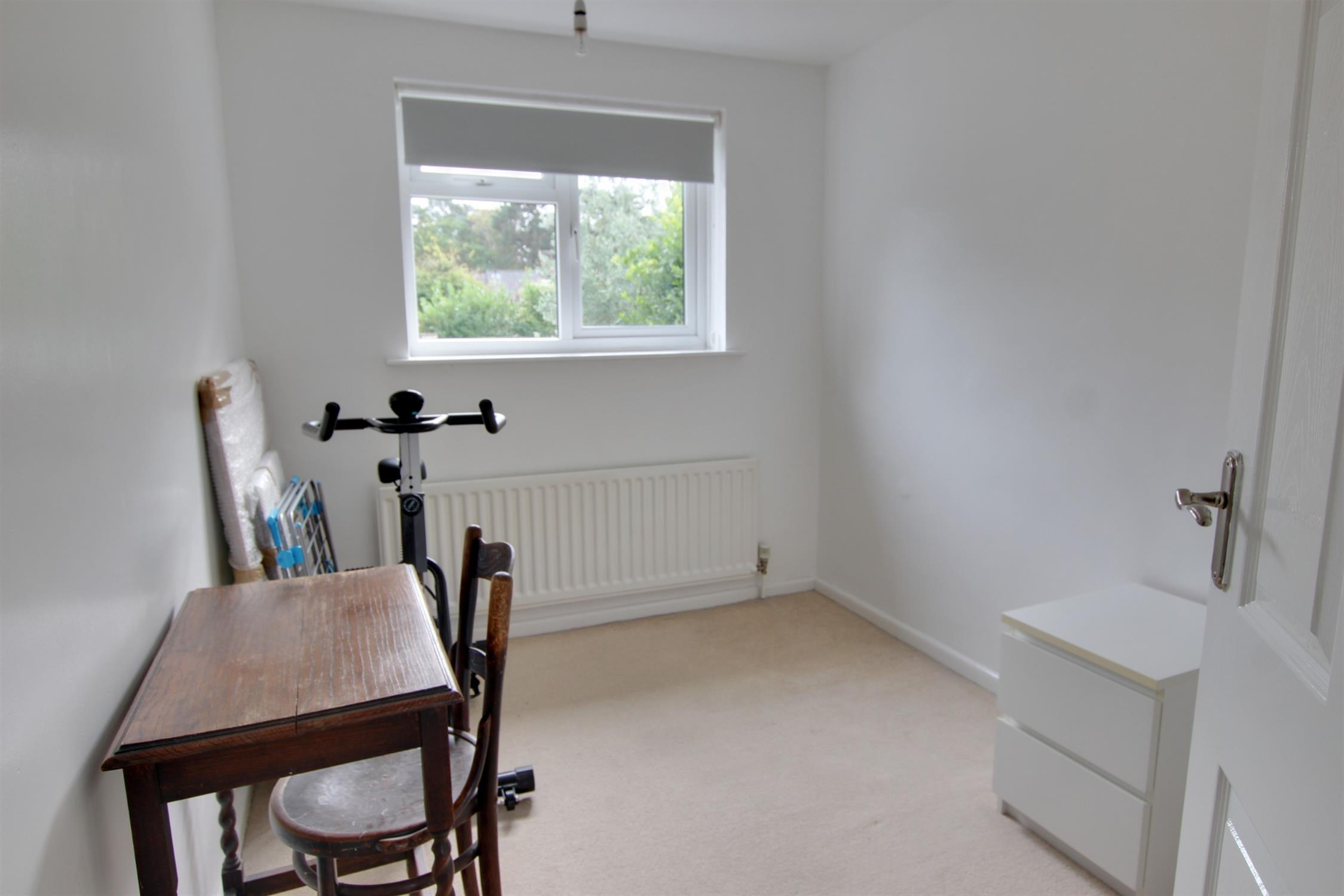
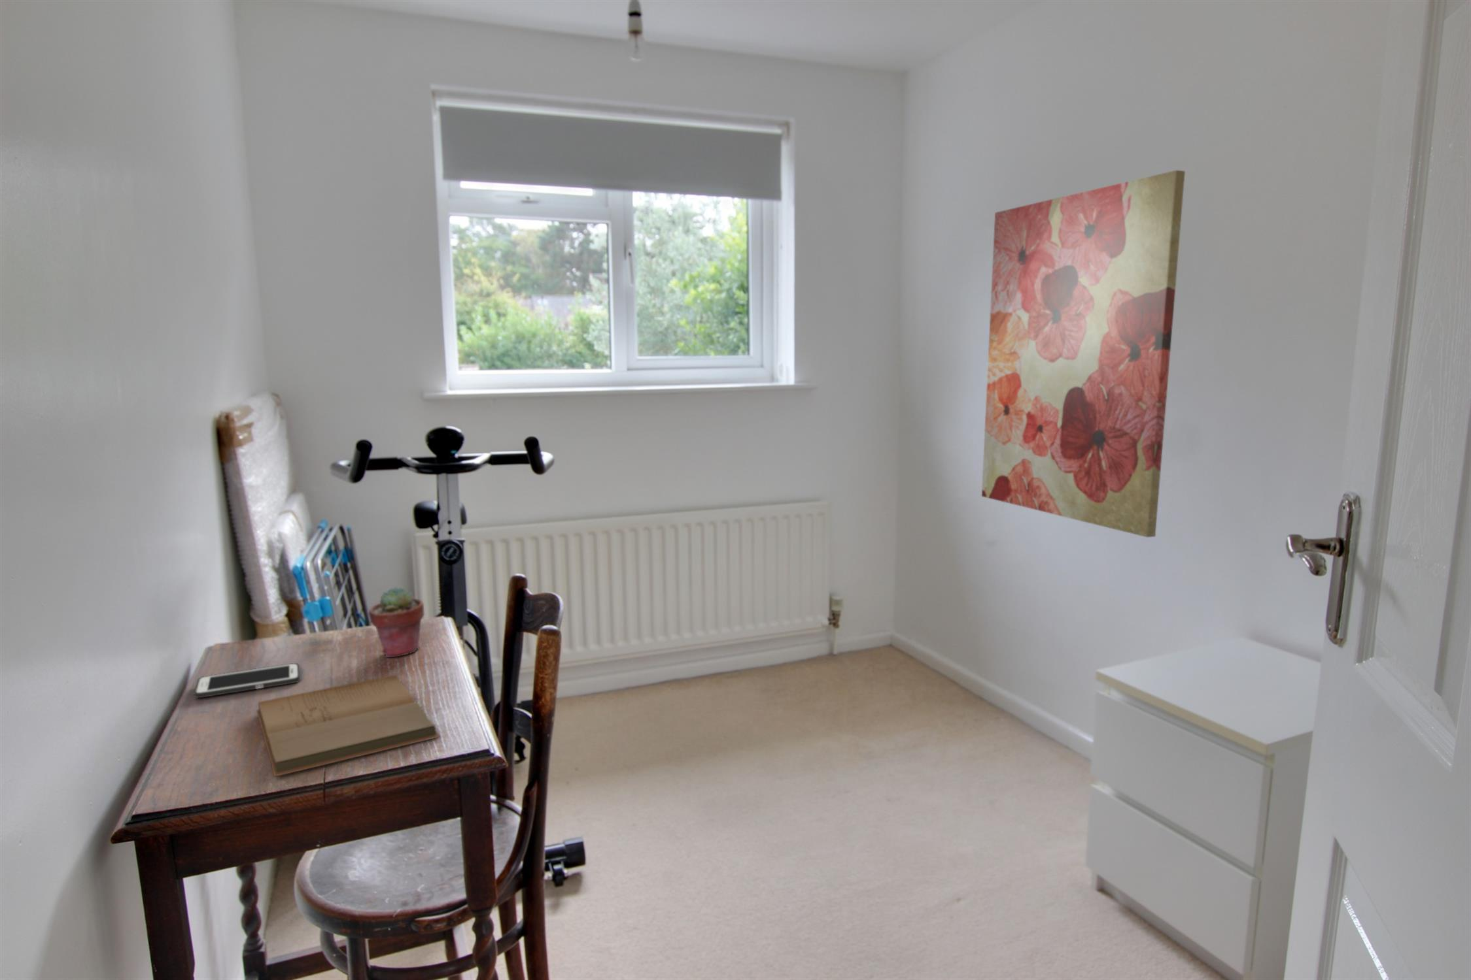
+ cell phone [194,663,301,699]
+ potted succulent [368,586,425,658]
+ book [256,674,441,777]
+ wall art [981,170,1185,538]
